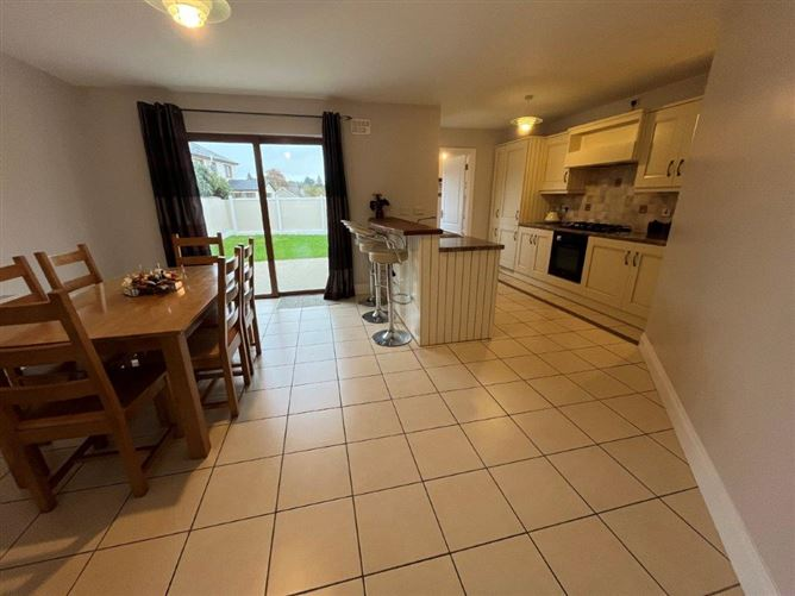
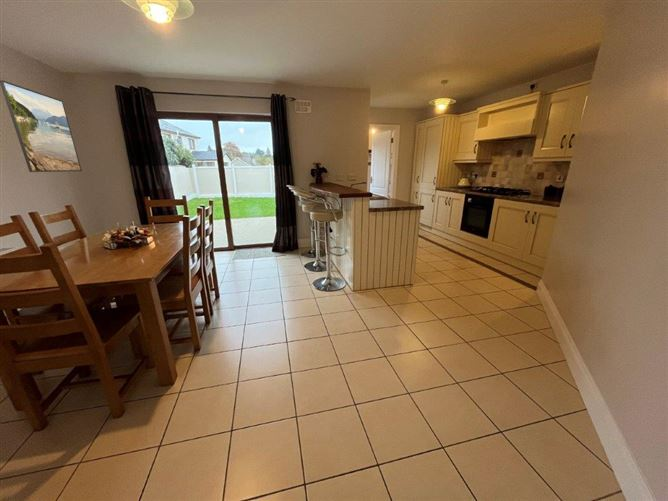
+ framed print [0,79,83,173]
